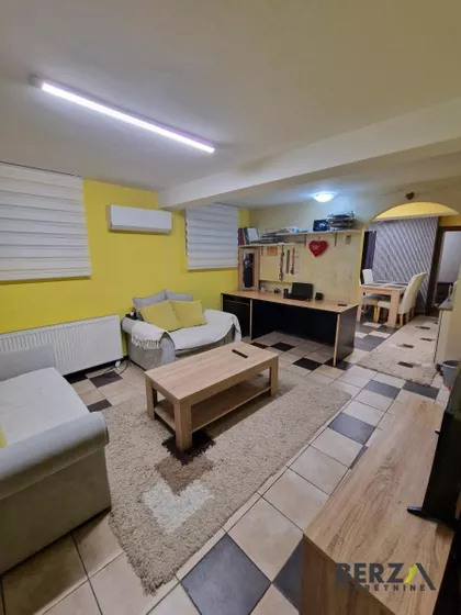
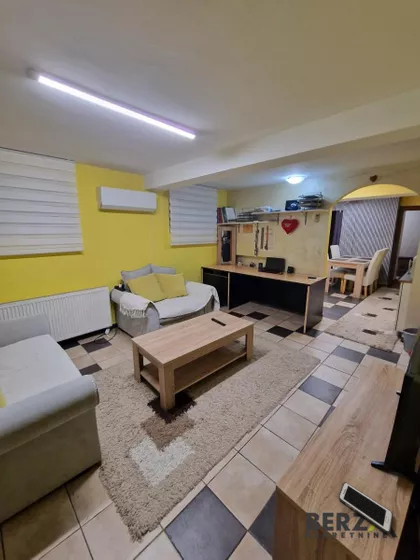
+ cell phone [338,481,394,535]
